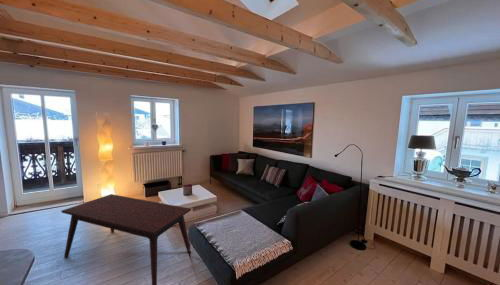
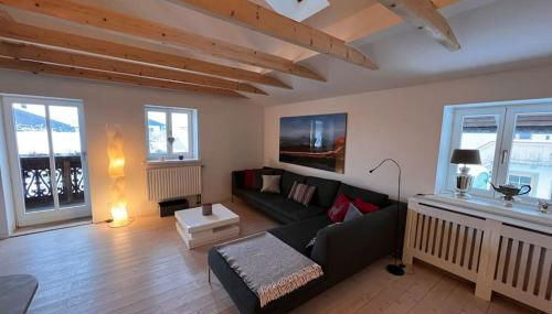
- coffee table [60,193,192,285]
